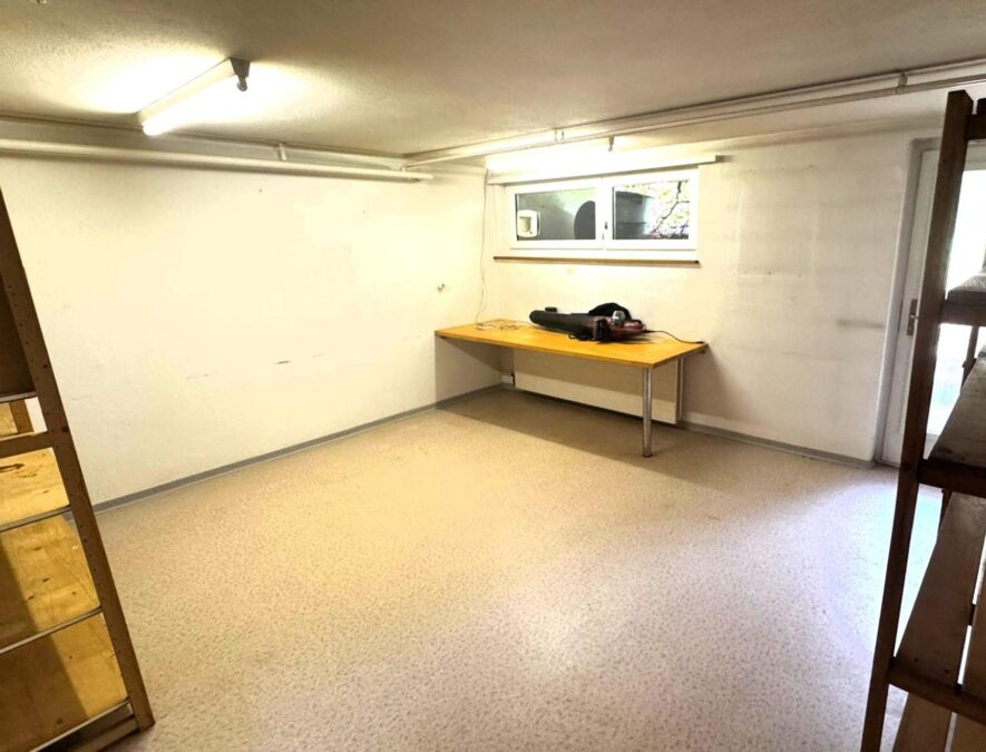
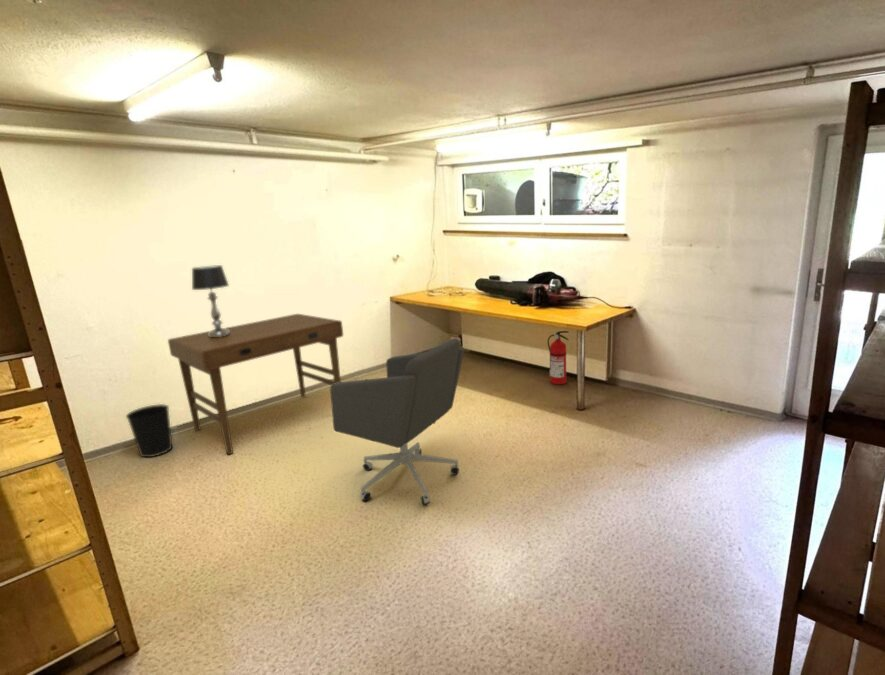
+ table lamp [191,264,230,337]
+ desk [167,313,344,456]
+ office chair [329,337,465,506]
+ wastebasket [125,403,173,458]
+ fire extinguisher [547,330,570,386]
